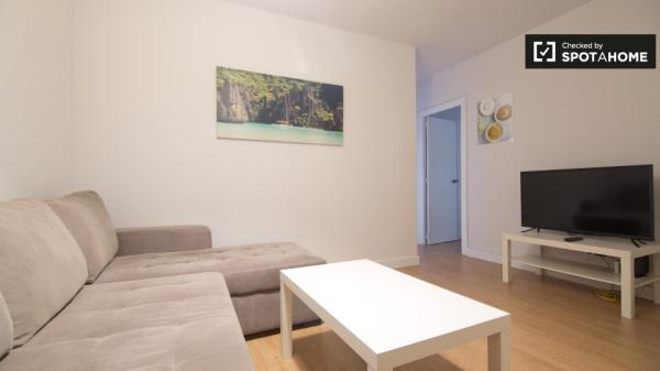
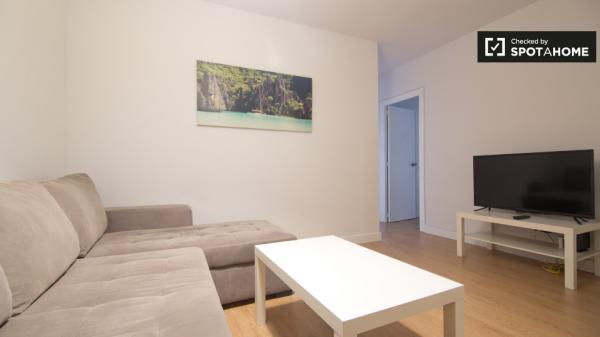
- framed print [476,90,515,146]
